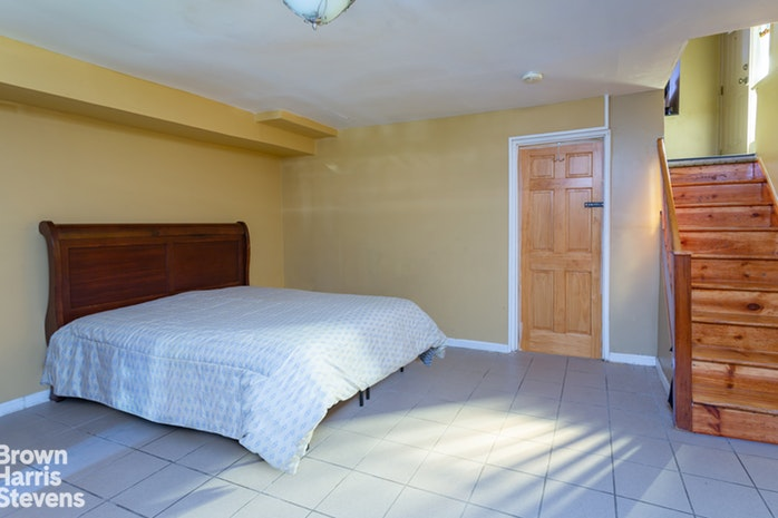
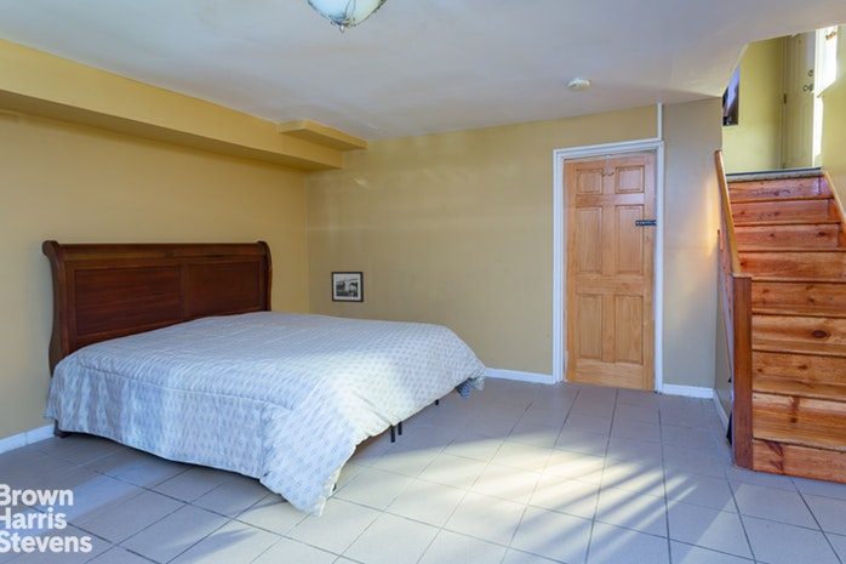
+ picture frame [330,270,365,303]
